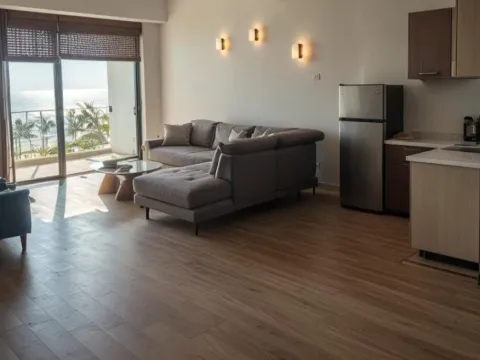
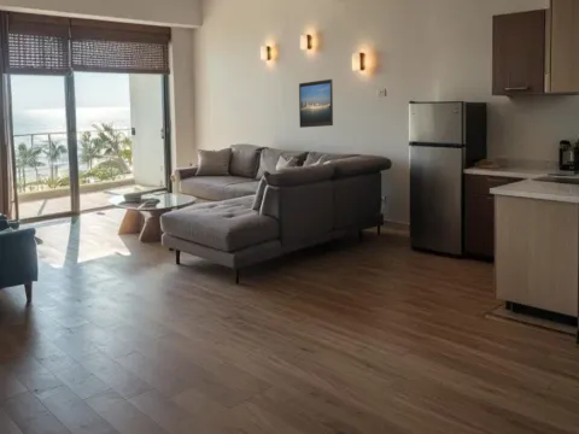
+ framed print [298,78,334,129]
